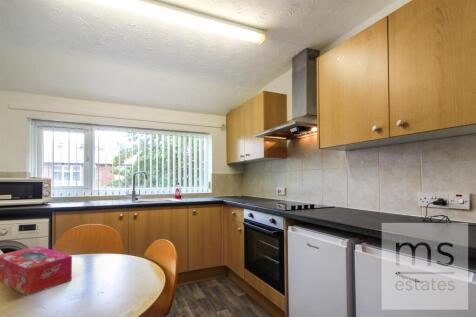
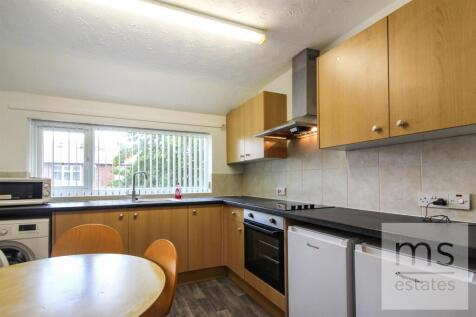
- tissue box [0,245,73,296]
